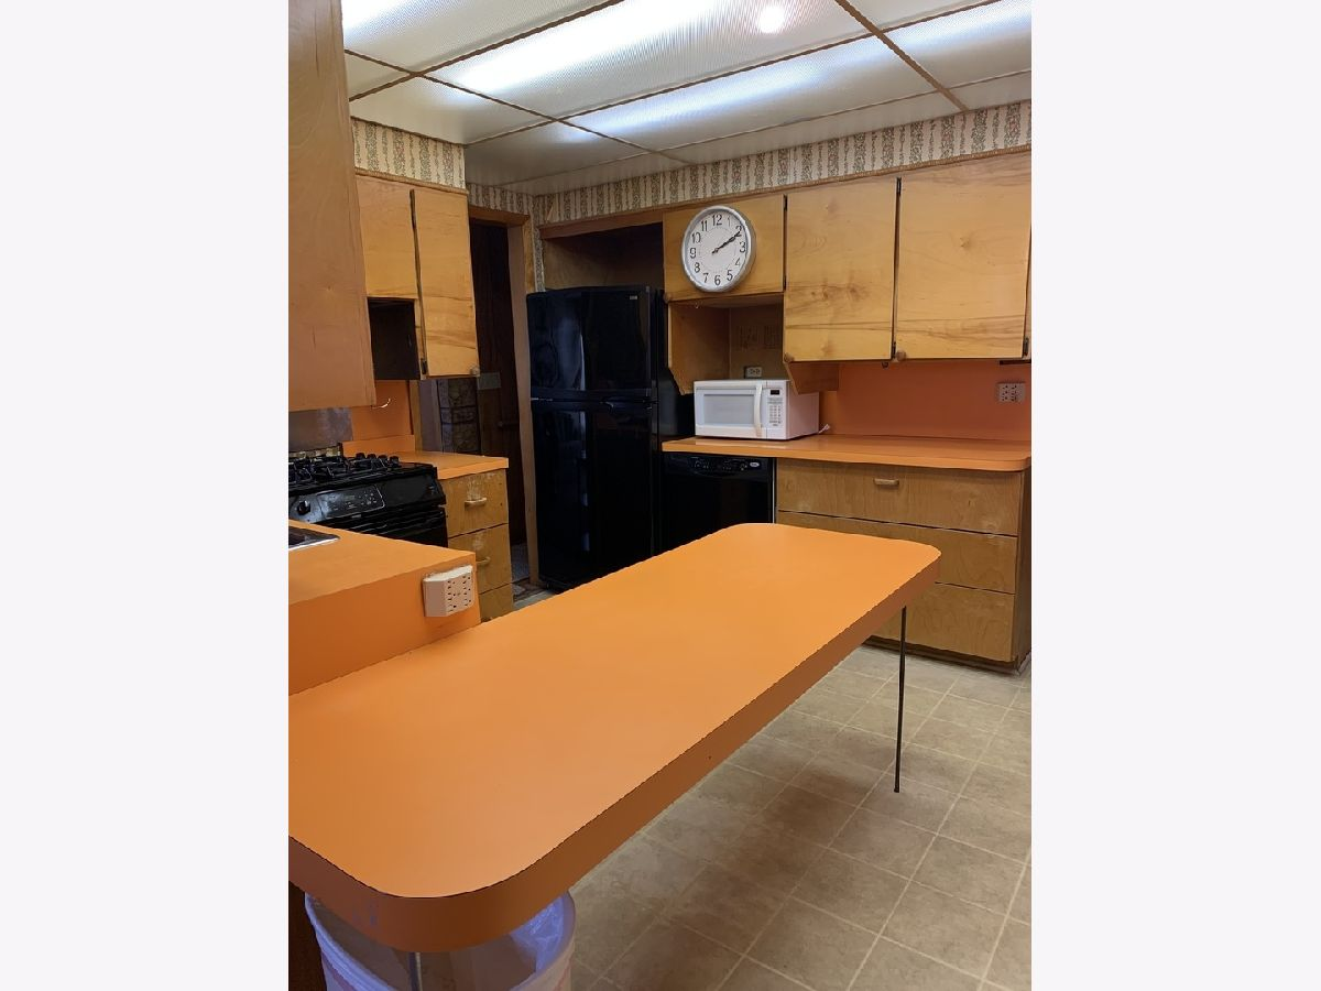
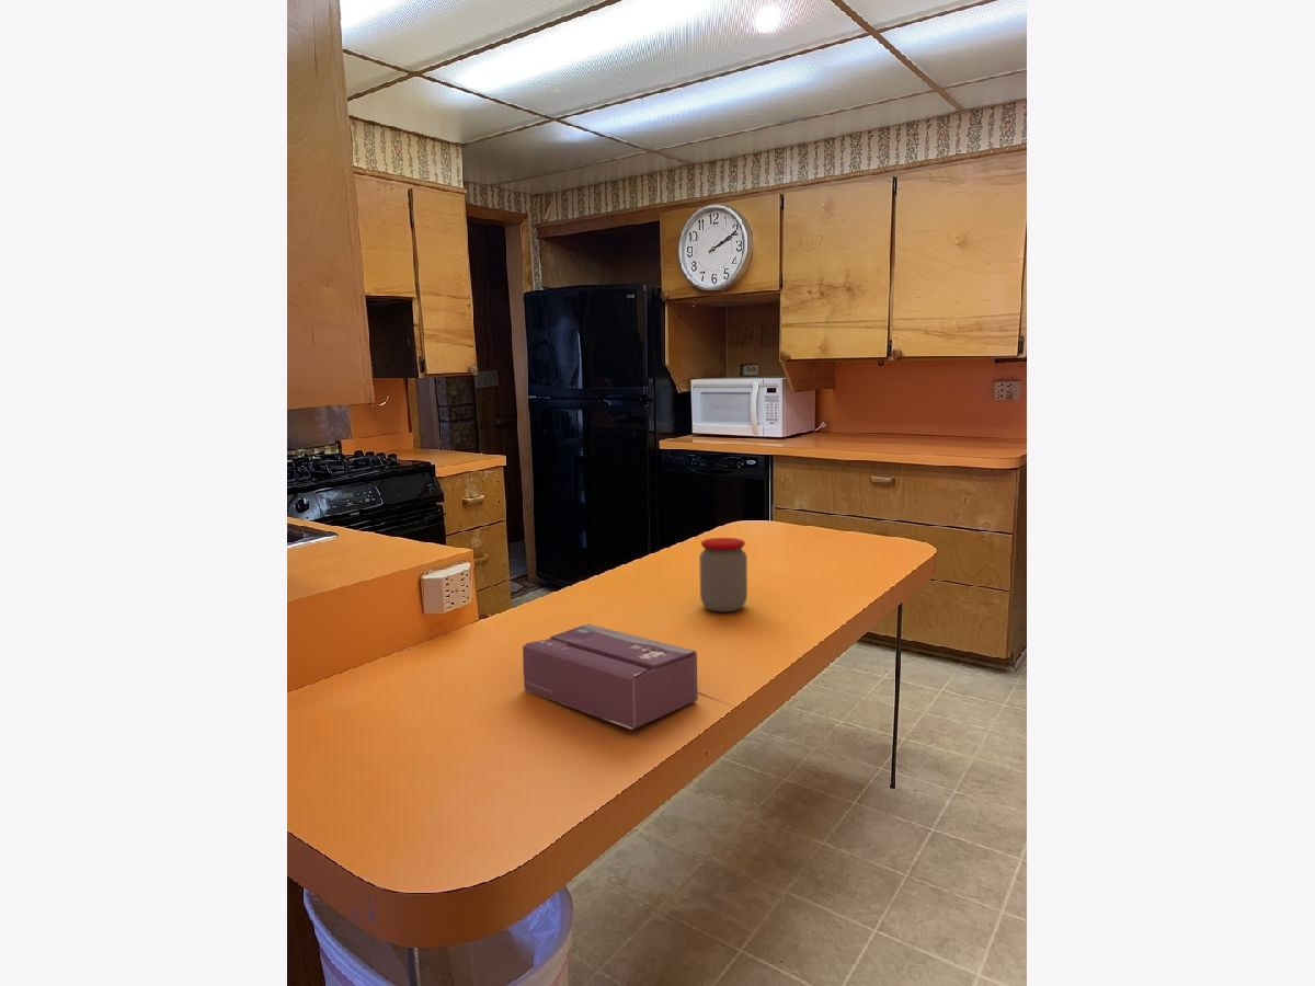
+ tissue box [522,623,698,731]
+ jar [698,537,748,612]
